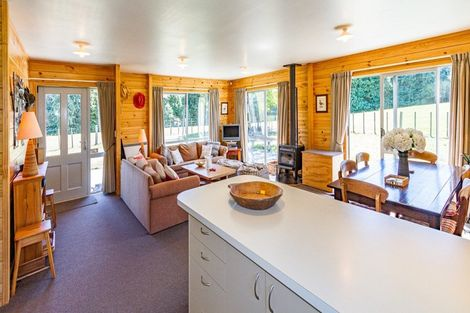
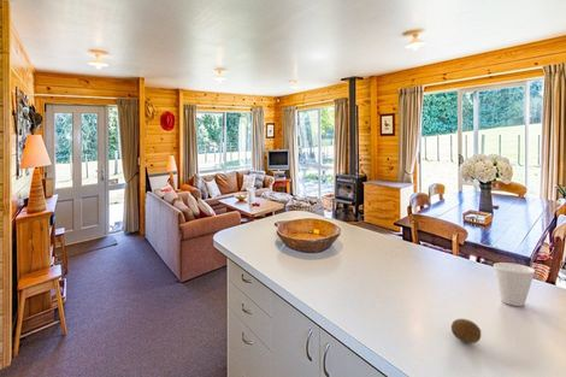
+ fruit [450,318,482,344]
+ cup [493,261,536,307]
